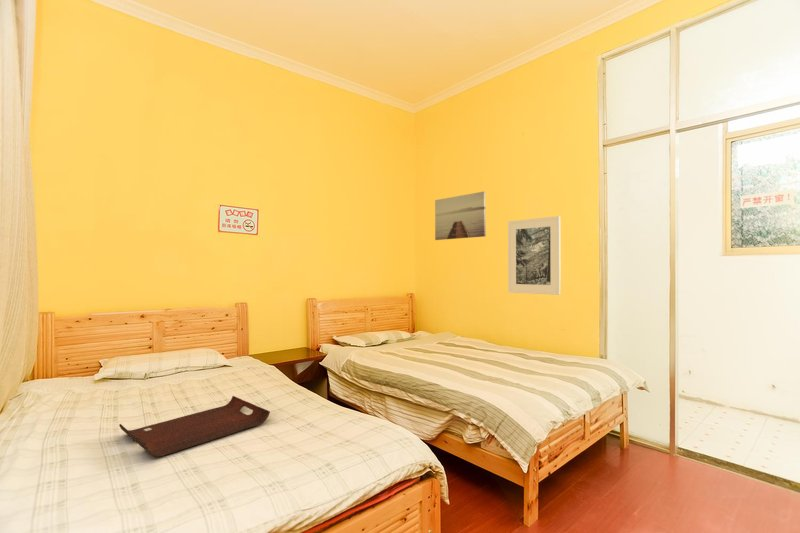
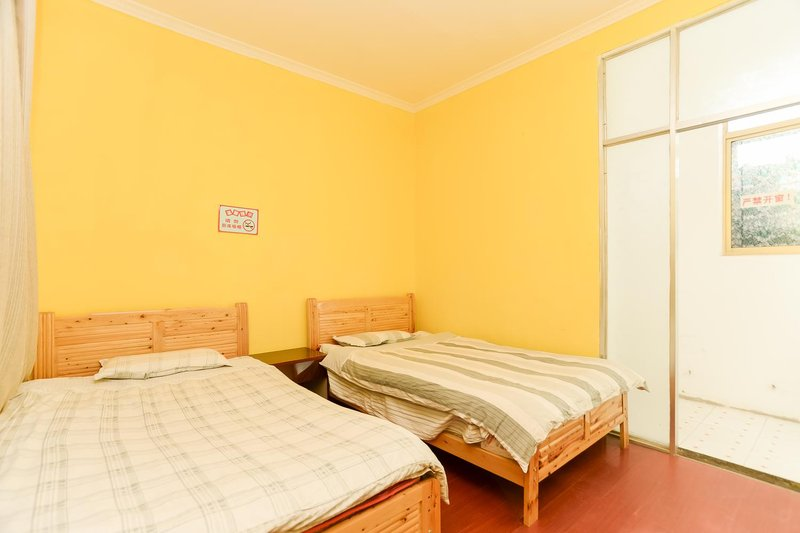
- serving tray [118,395,271,458]
- wall art [434,190,487,241]
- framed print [507,215,562,296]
